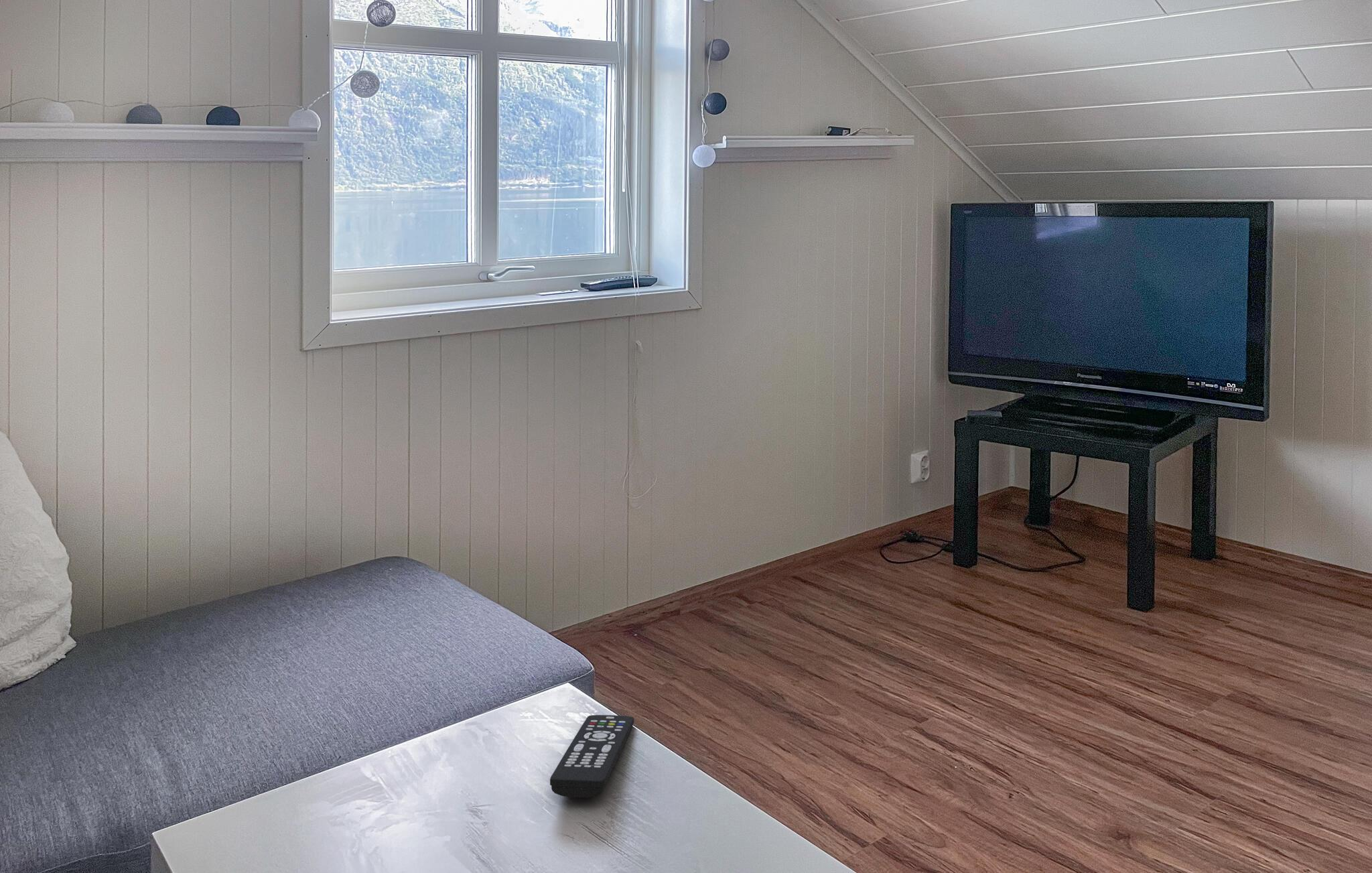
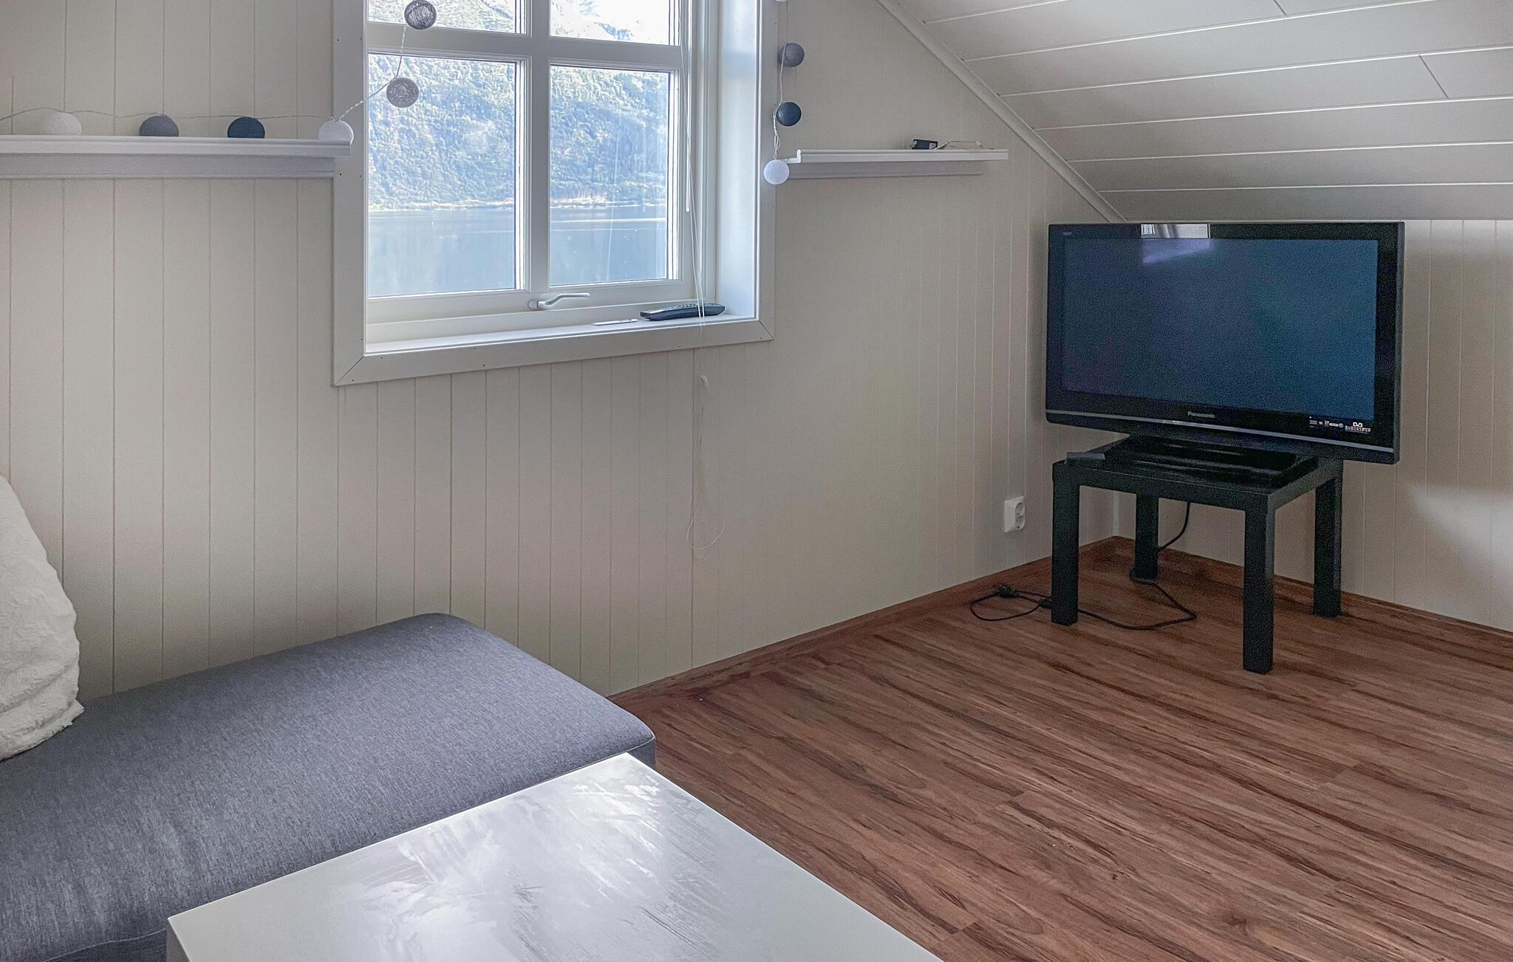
- remote control [549,714,634,798]
